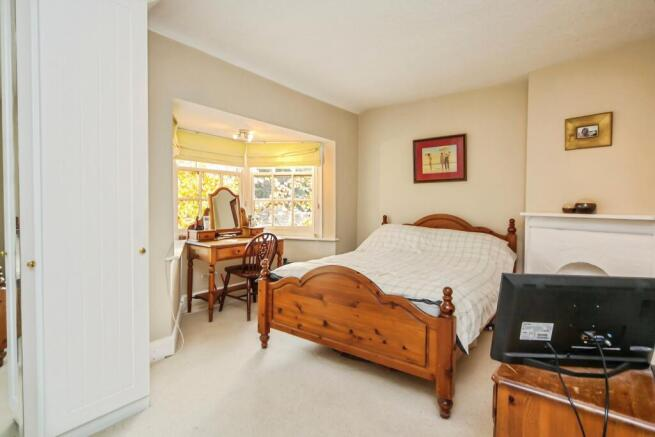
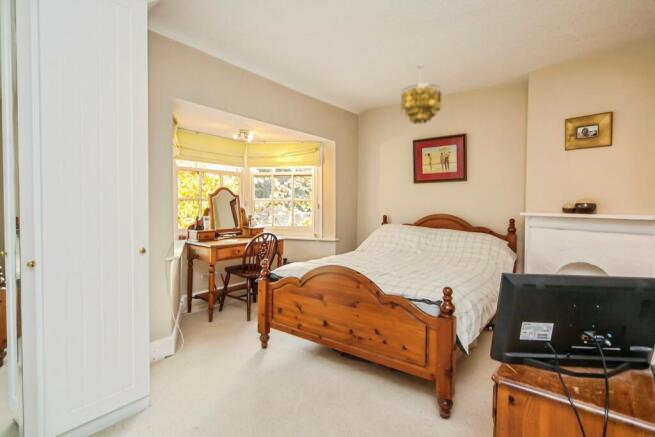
+ light fixture [399,64,442,125]
